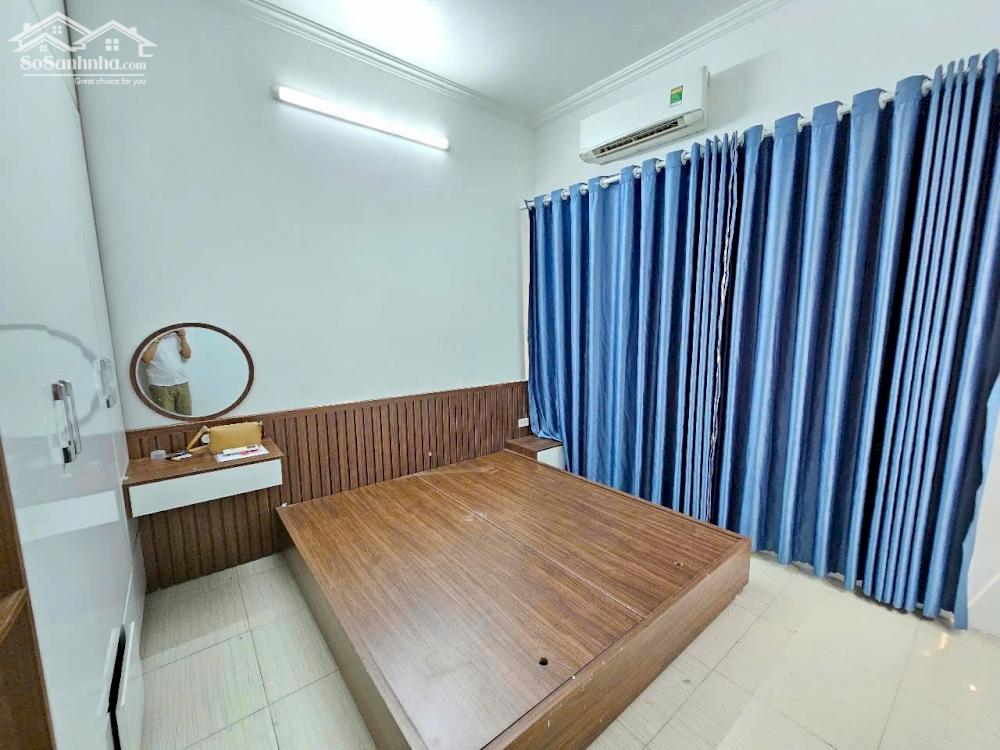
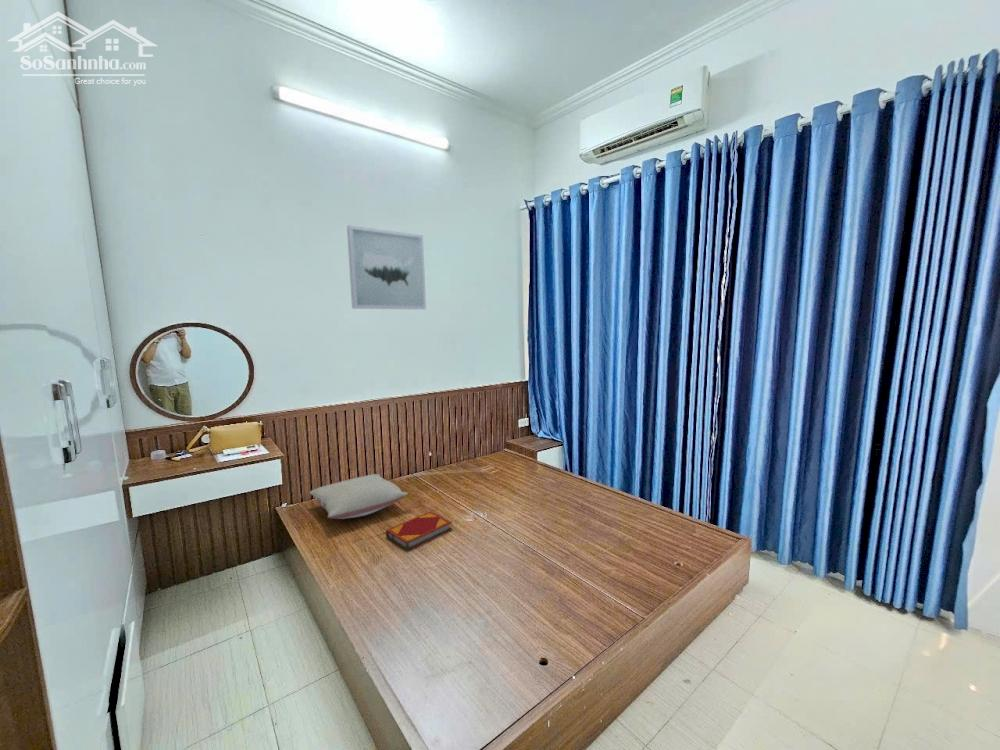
+ wall art [346,224,427,310]
+ pillow [308,473,409,520]
+ hardback book [385,511,453,552]
